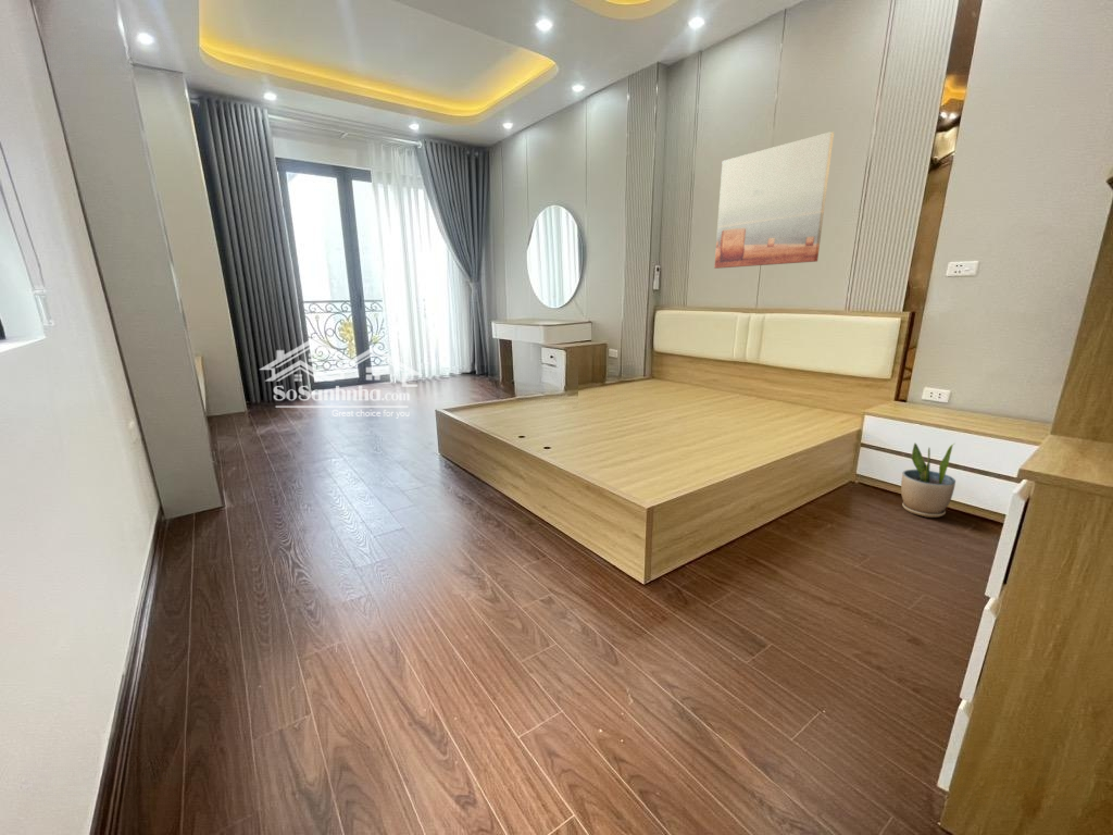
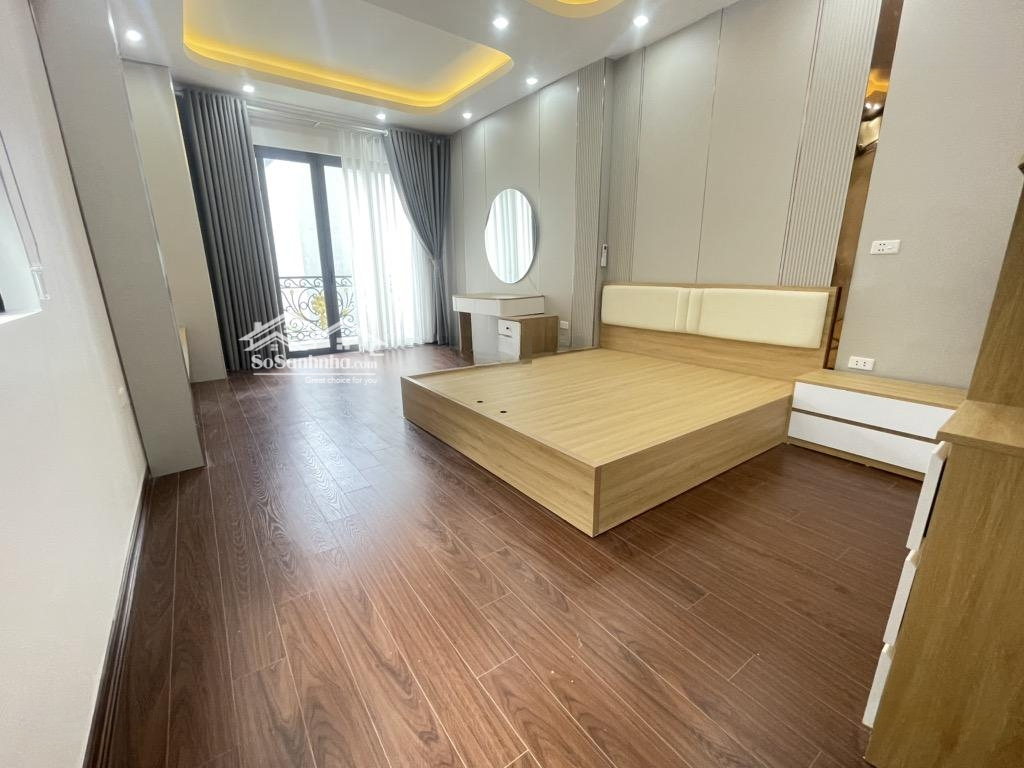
- potted plant [900,443,956,519]
- wall art [713,130,835,270]
